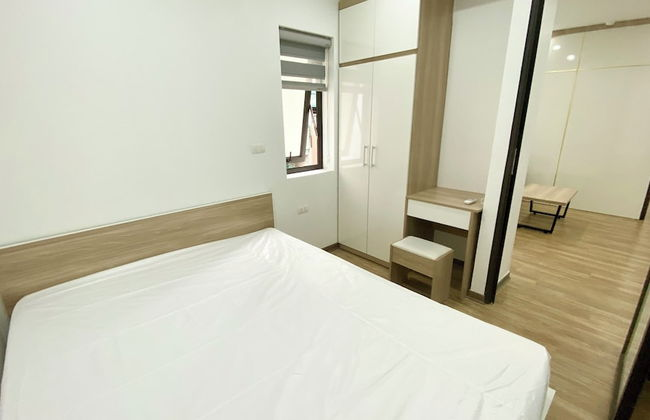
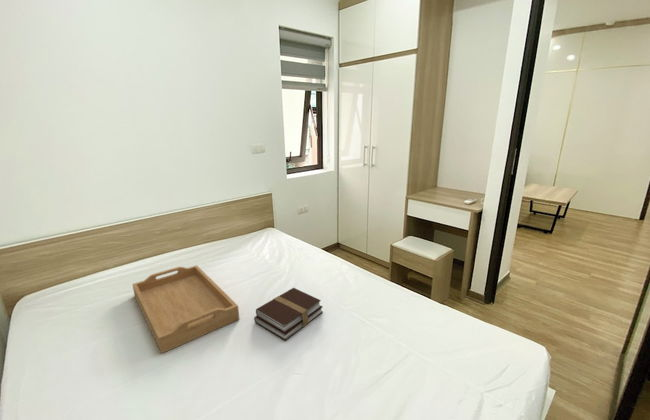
+ serving tray [131,264,240,354]
+ book [253,287,324,341]
